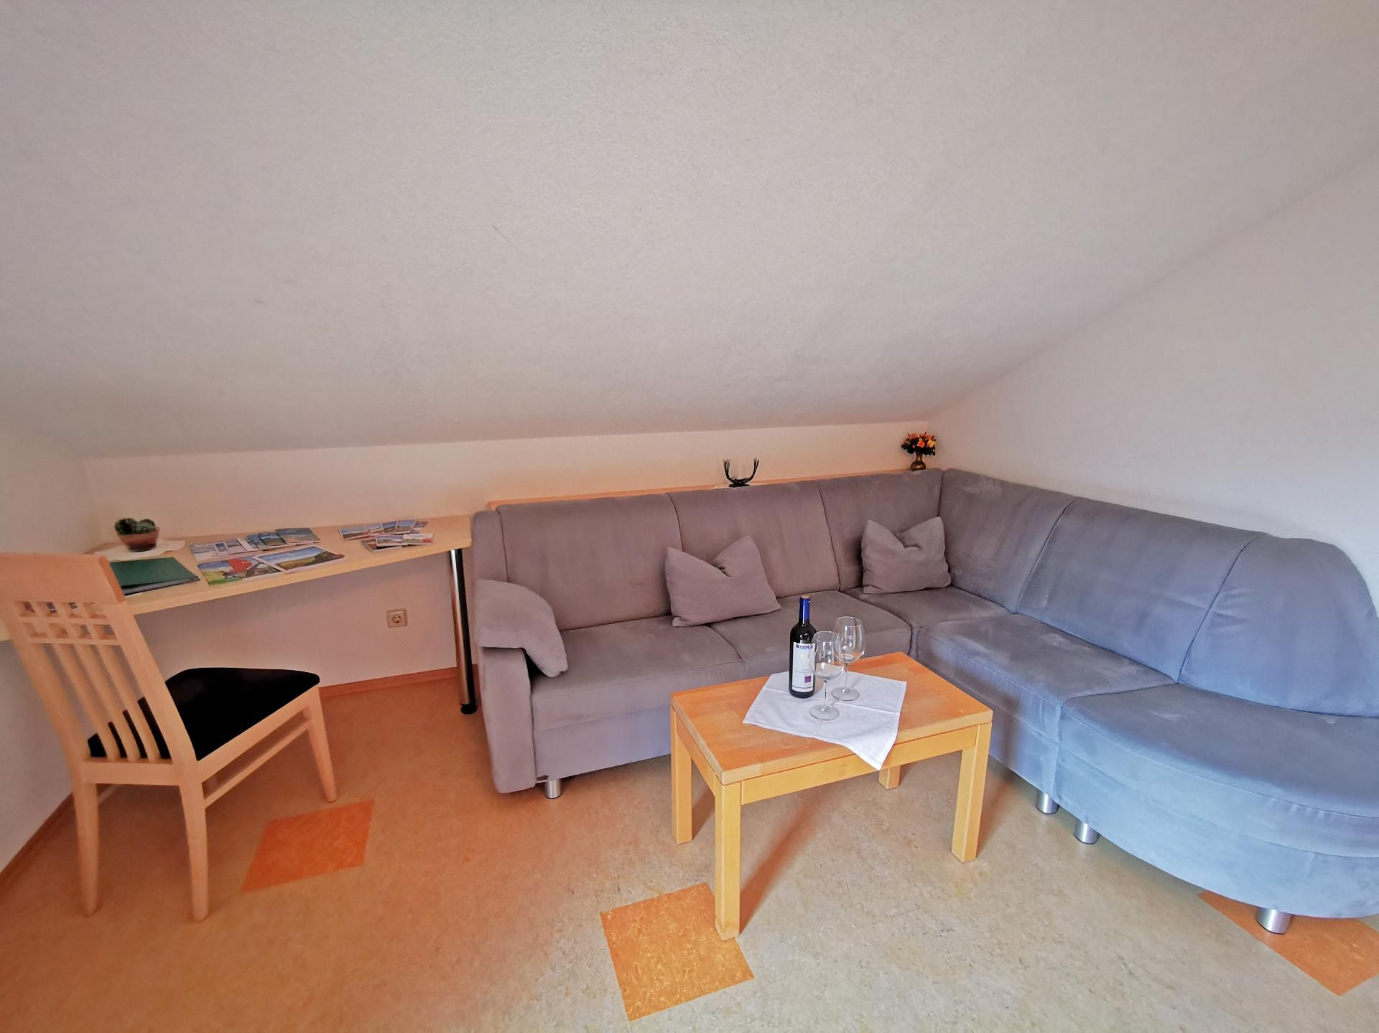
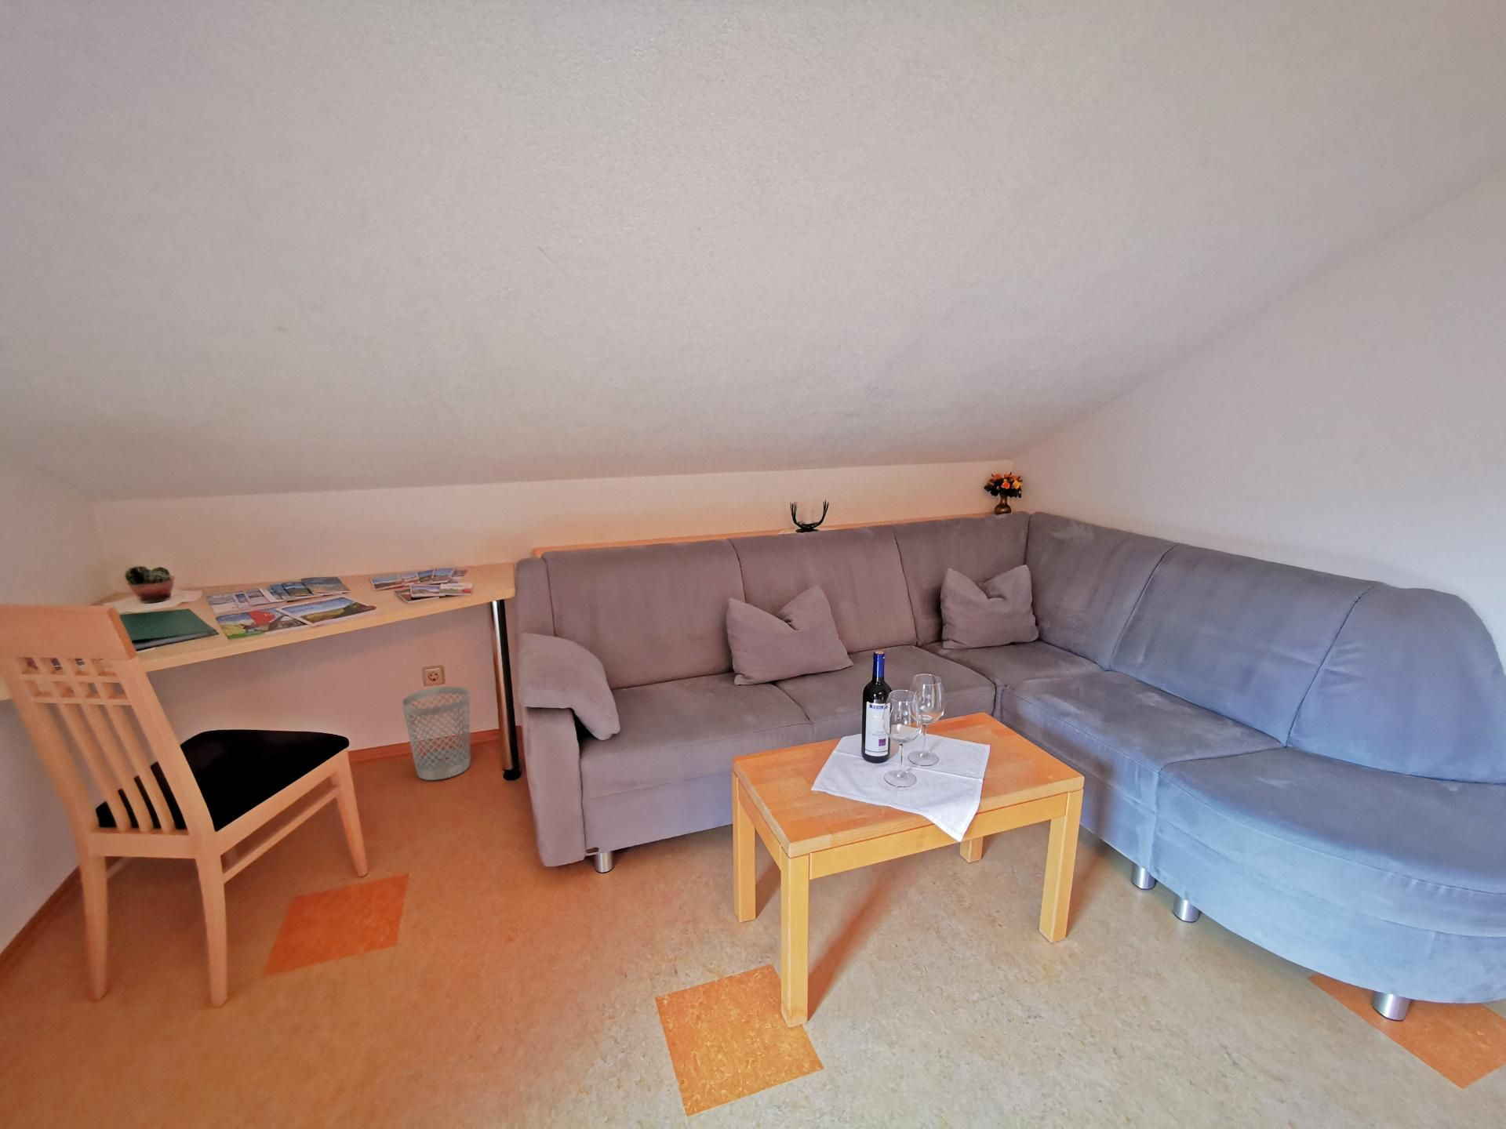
+ wastebasket [401,685,472,780]
